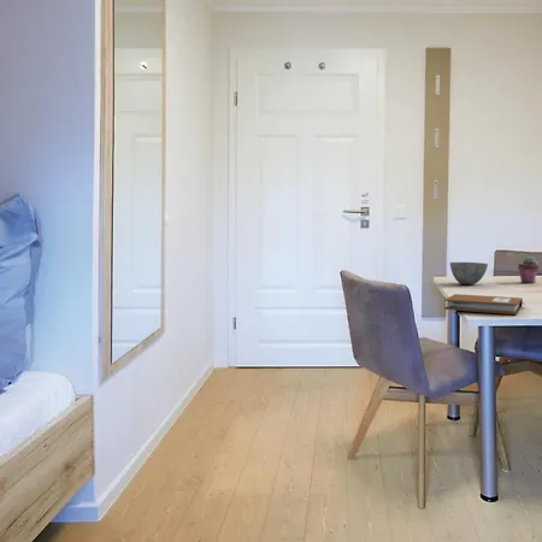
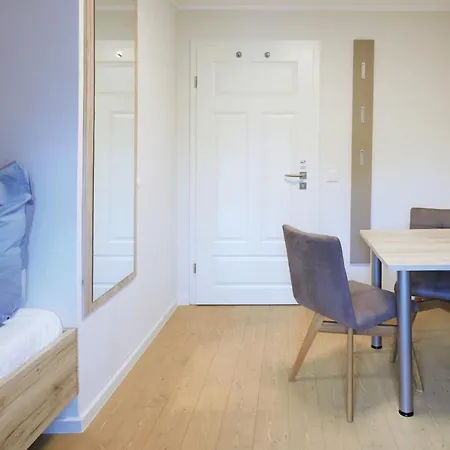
- bowl [449,261,489,285]
- potted succulent [517,255,541,284]
- notebook [443,293,526,316]
